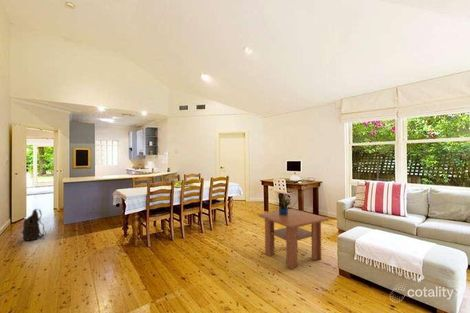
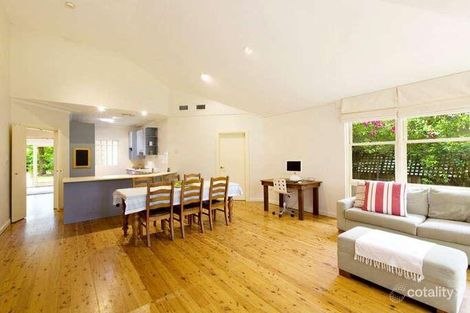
- shoulder bag [20,208,47,242]
- potted plant [275,192,293,215]
- coffee table [257,208,329,271]
